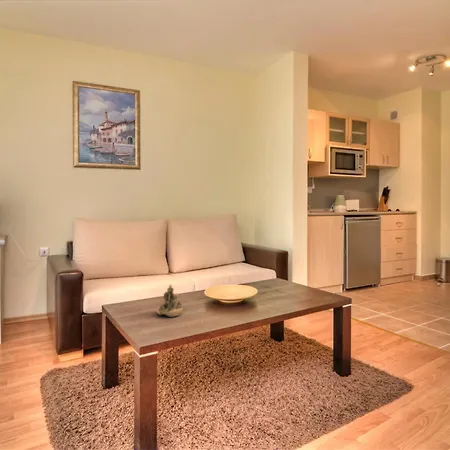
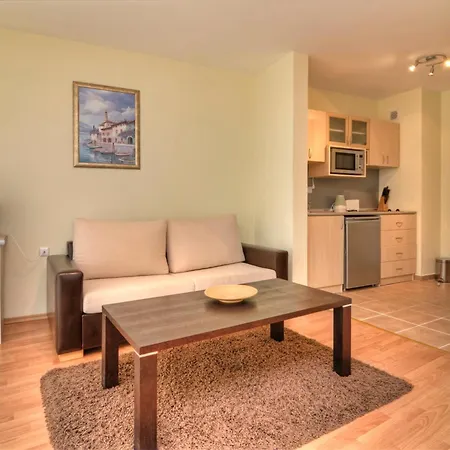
- succulent planter [155,284,184,318]
